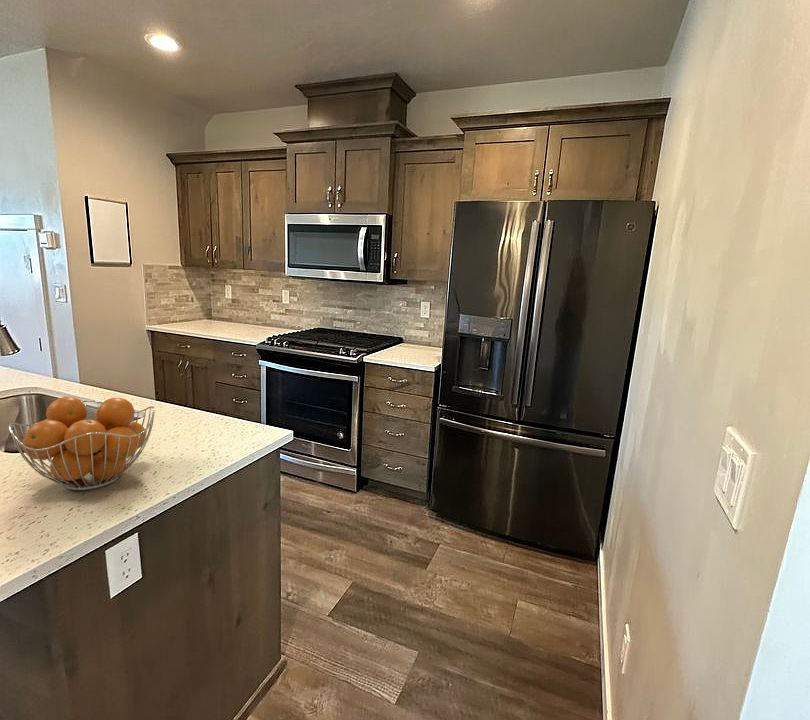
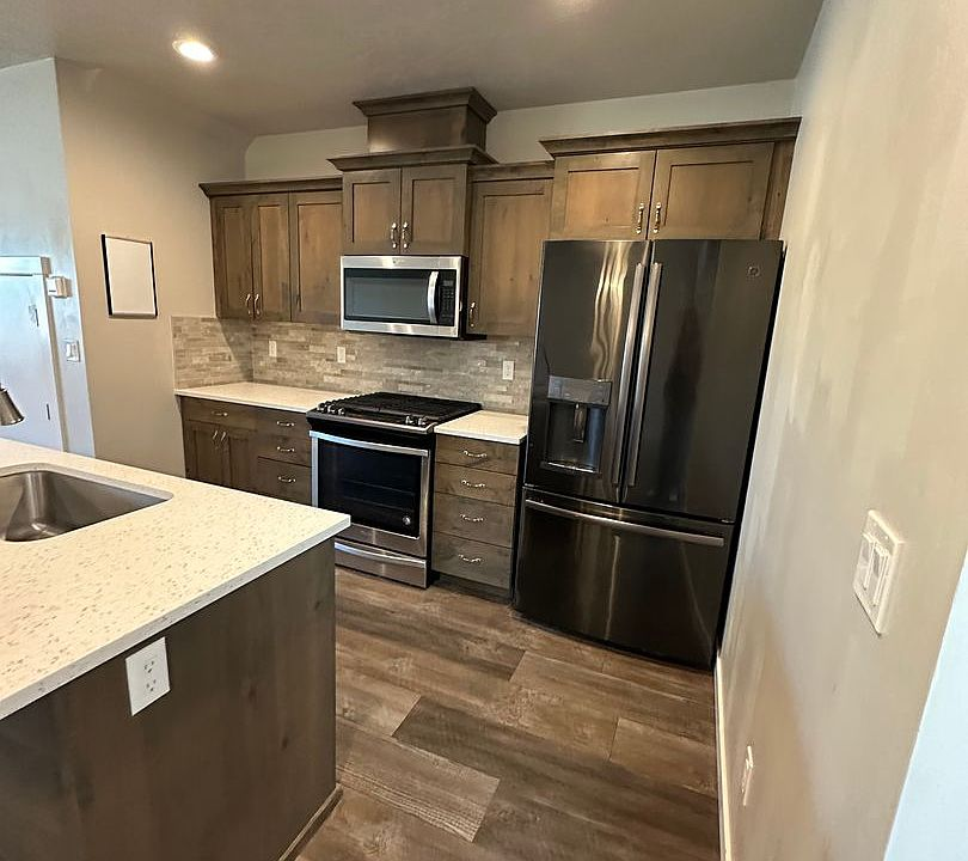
- fruit basket [8,396,156,492]
